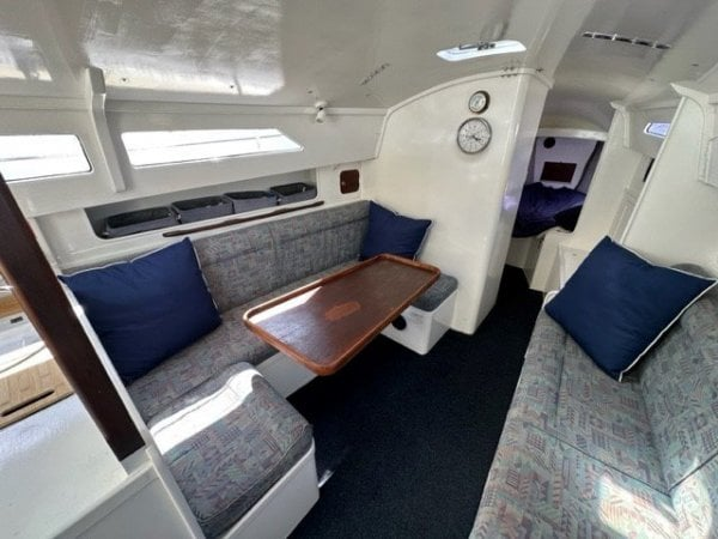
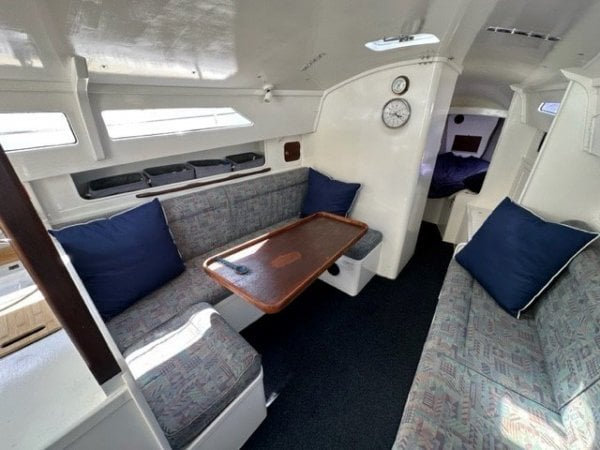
+ spoon [213,255,249,275]
